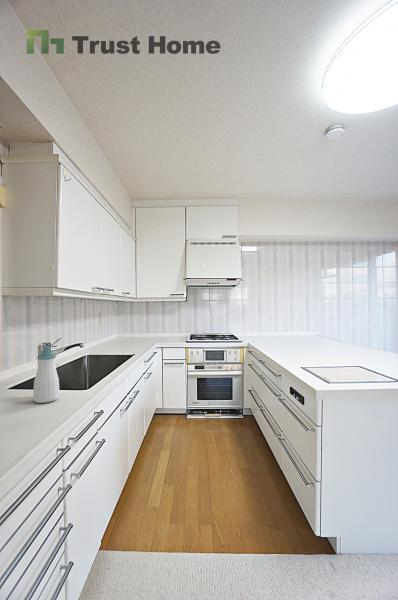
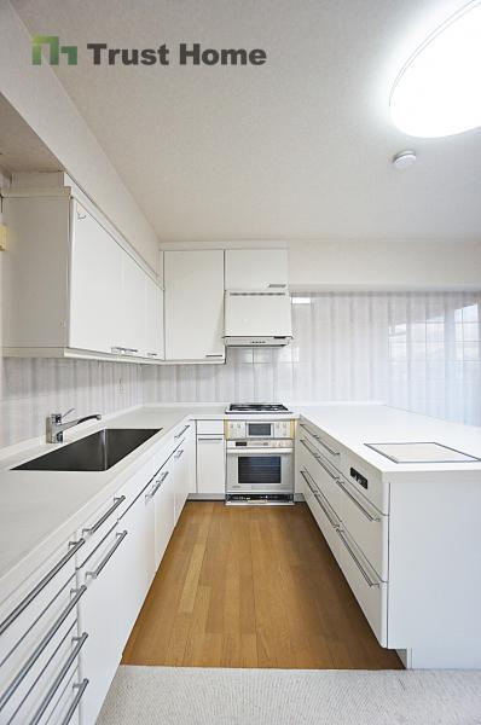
- soap bottle [32,345,60,404]
